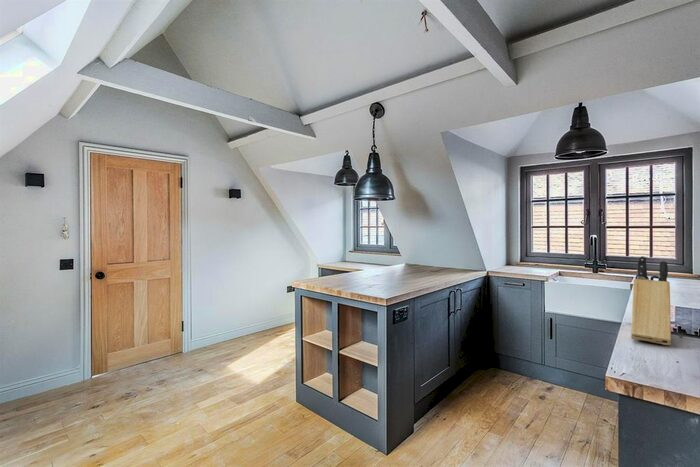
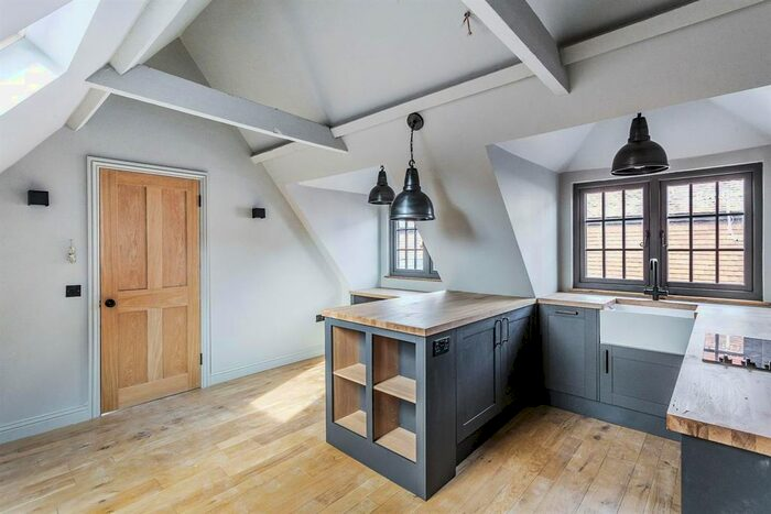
- knife block [630,255,672,346]
